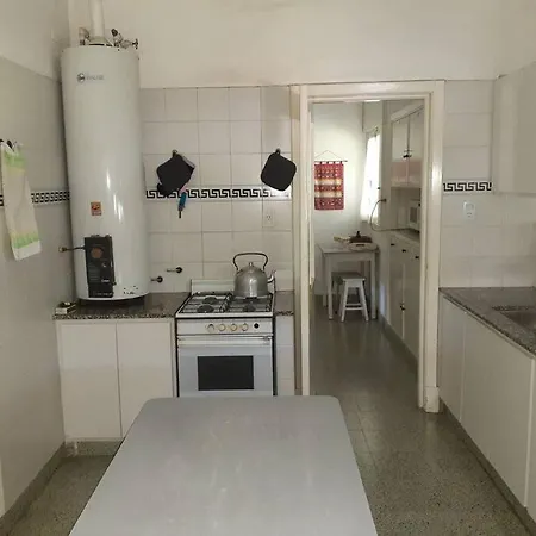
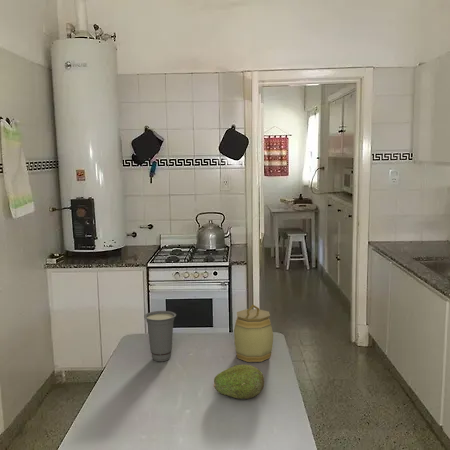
+ jar [233,304,274,363]
+ fruit [213,364,265,400]
+ cup [143,310,177,362]
